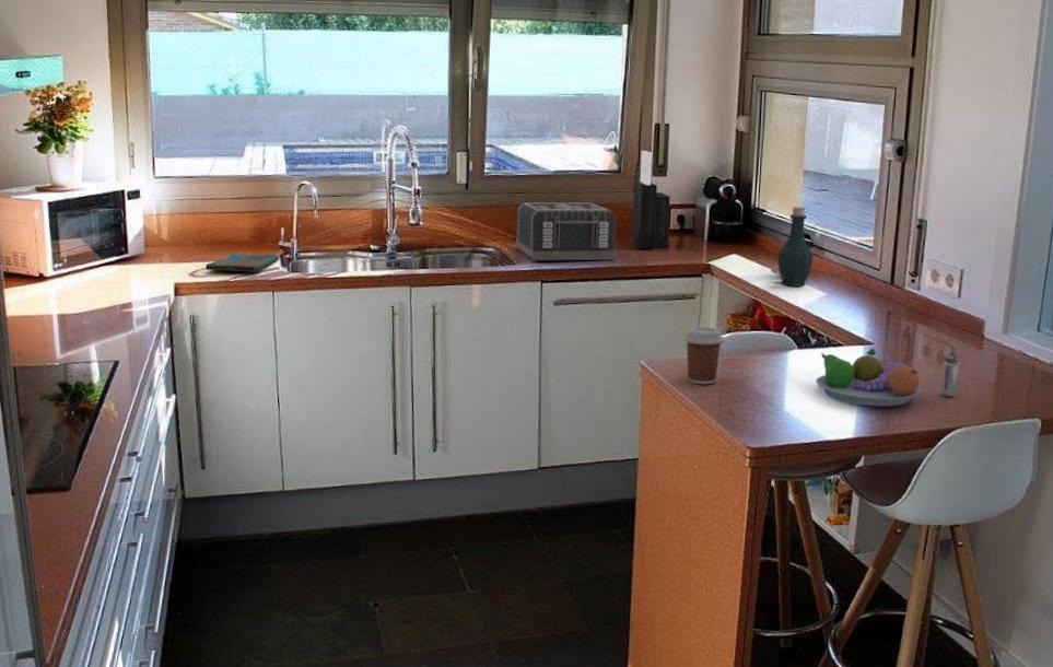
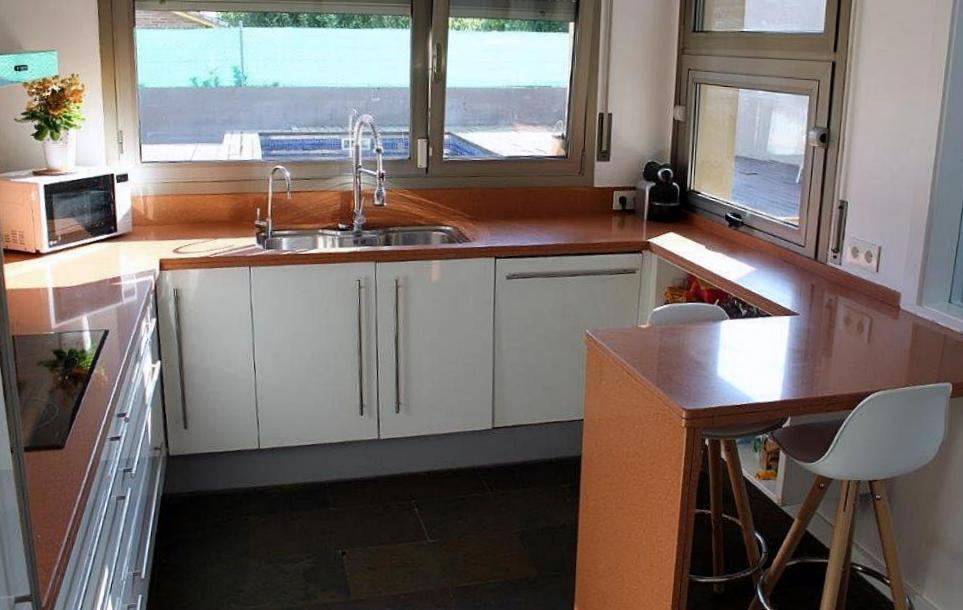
- toaster [515,202,618,261]
- dish towel [204,253,279,272]
- fruit bowl [815,348,922,407]
- knife block [631,150,670,249]
- coffee cup [683,326,725,385]
- bottle [776,206,814,288]
- shaker [940,351,961,397]
